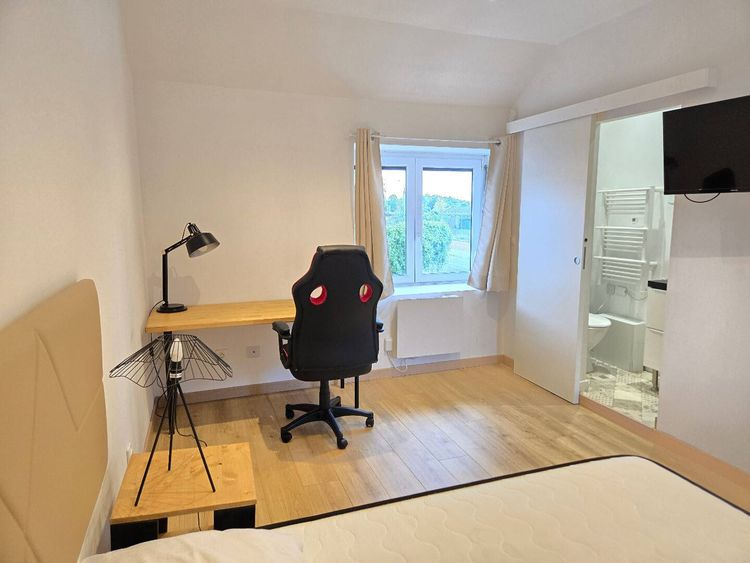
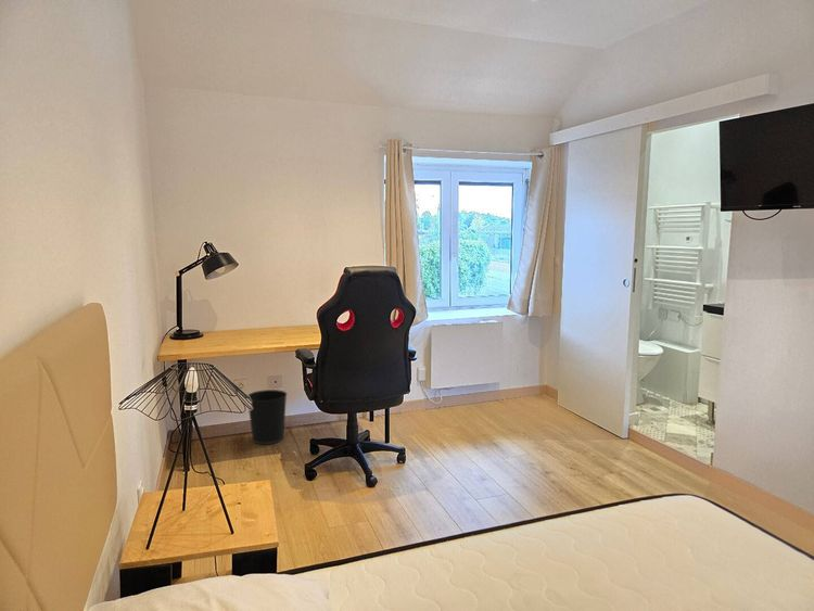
+ wastebasket [247,389,289,445]
